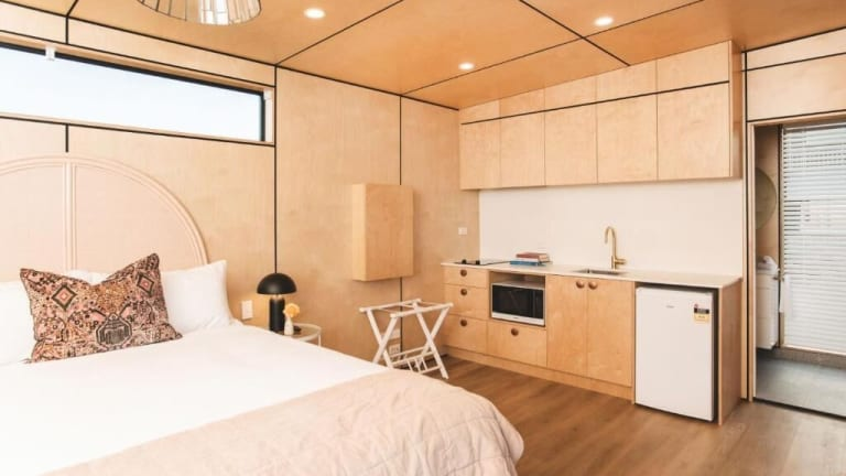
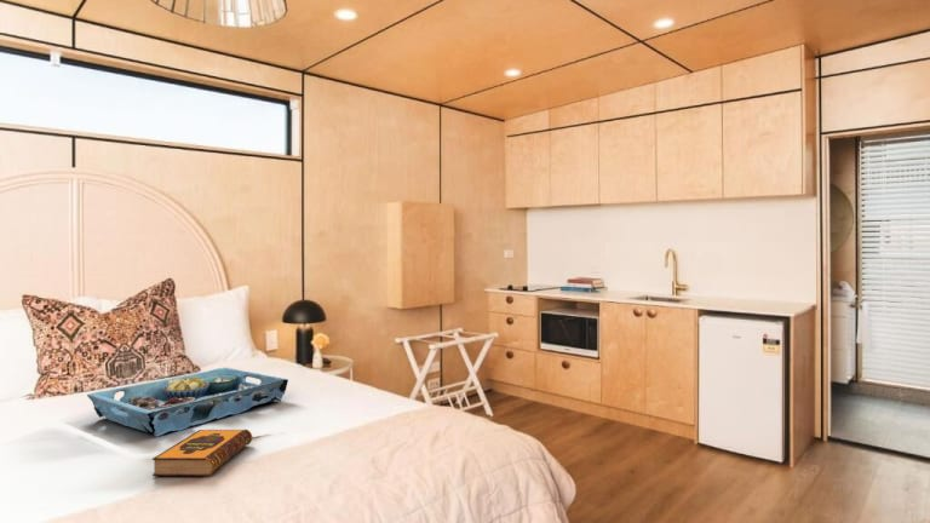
+ serving tray [86,367,289,437]
+ hardback book [151,429,253,478]
